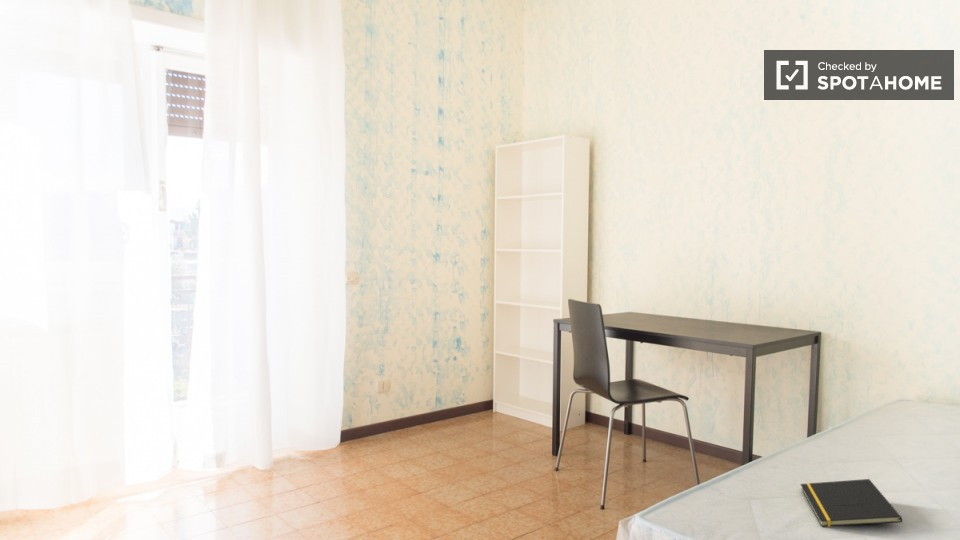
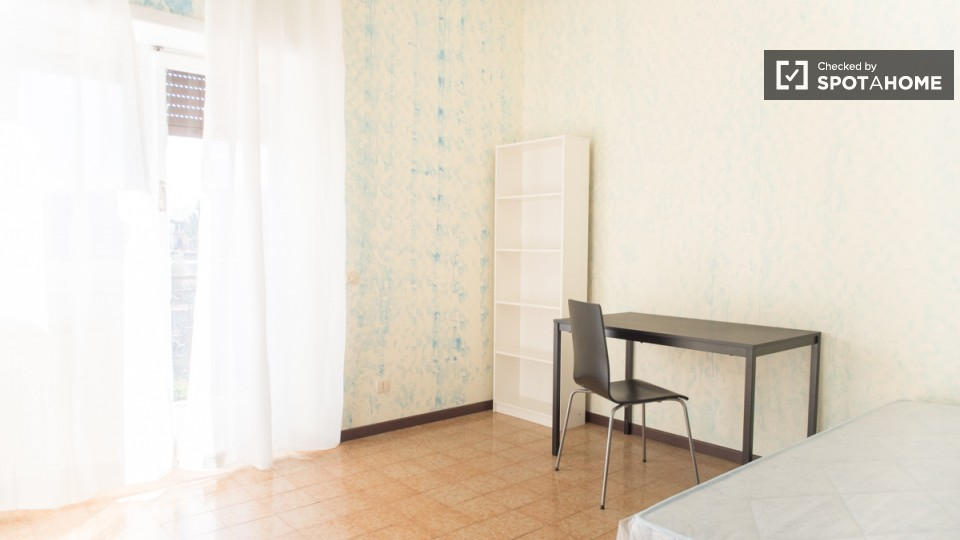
- notepad [799,478,903,528]
